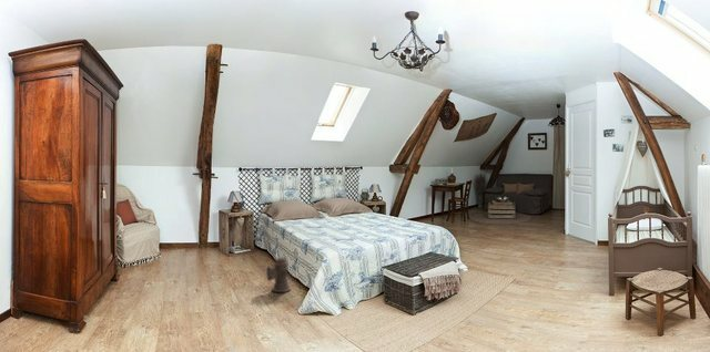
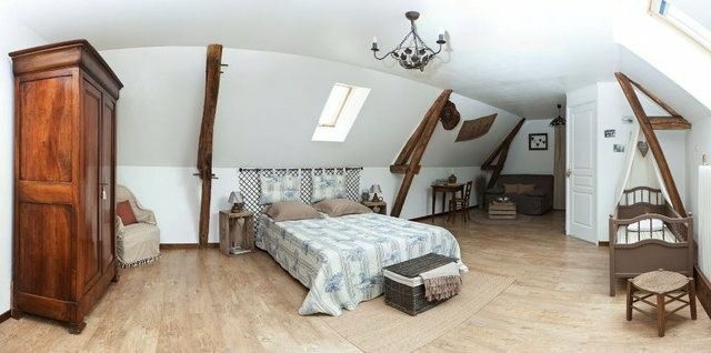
- lantern [265,256,302,293]
